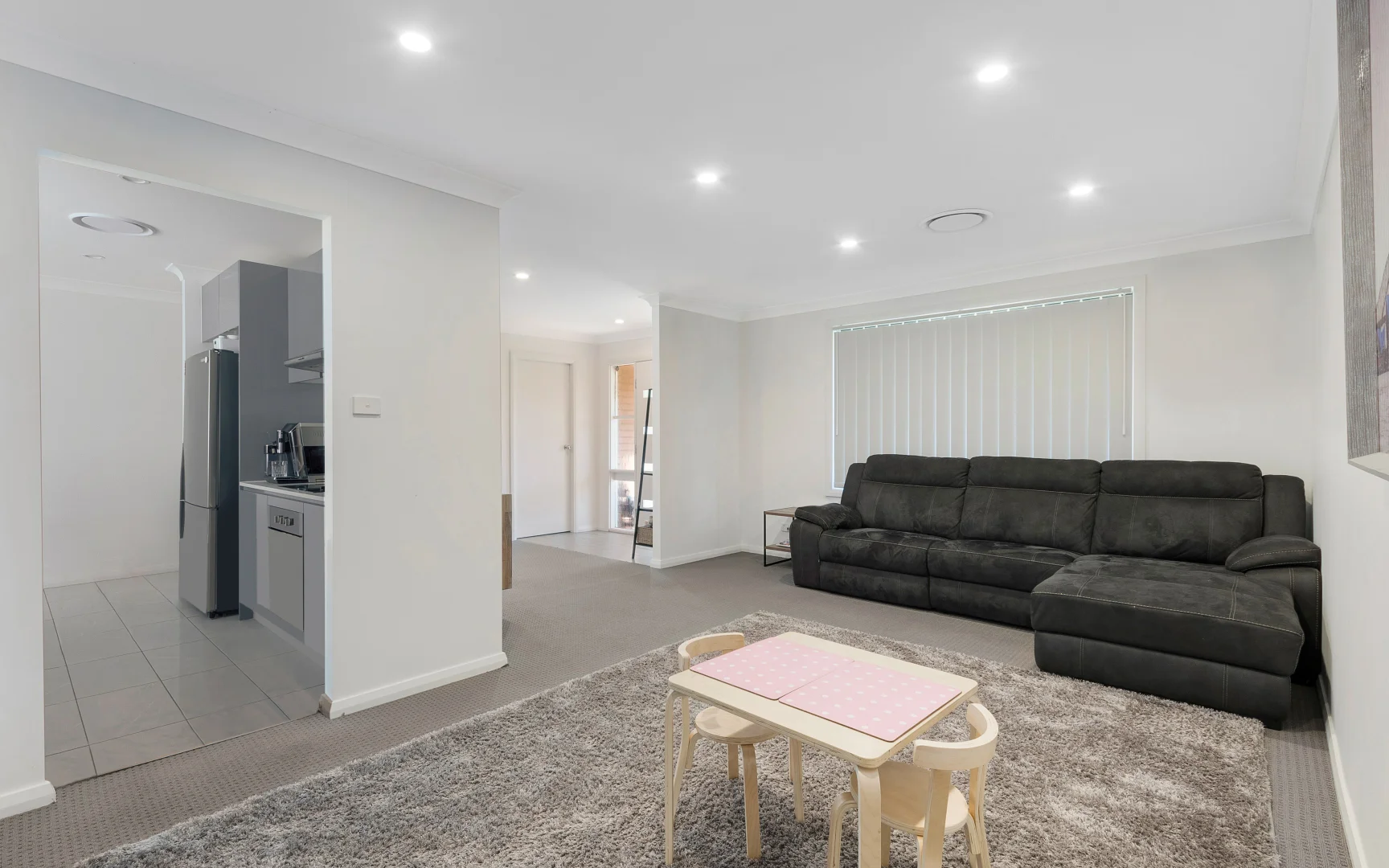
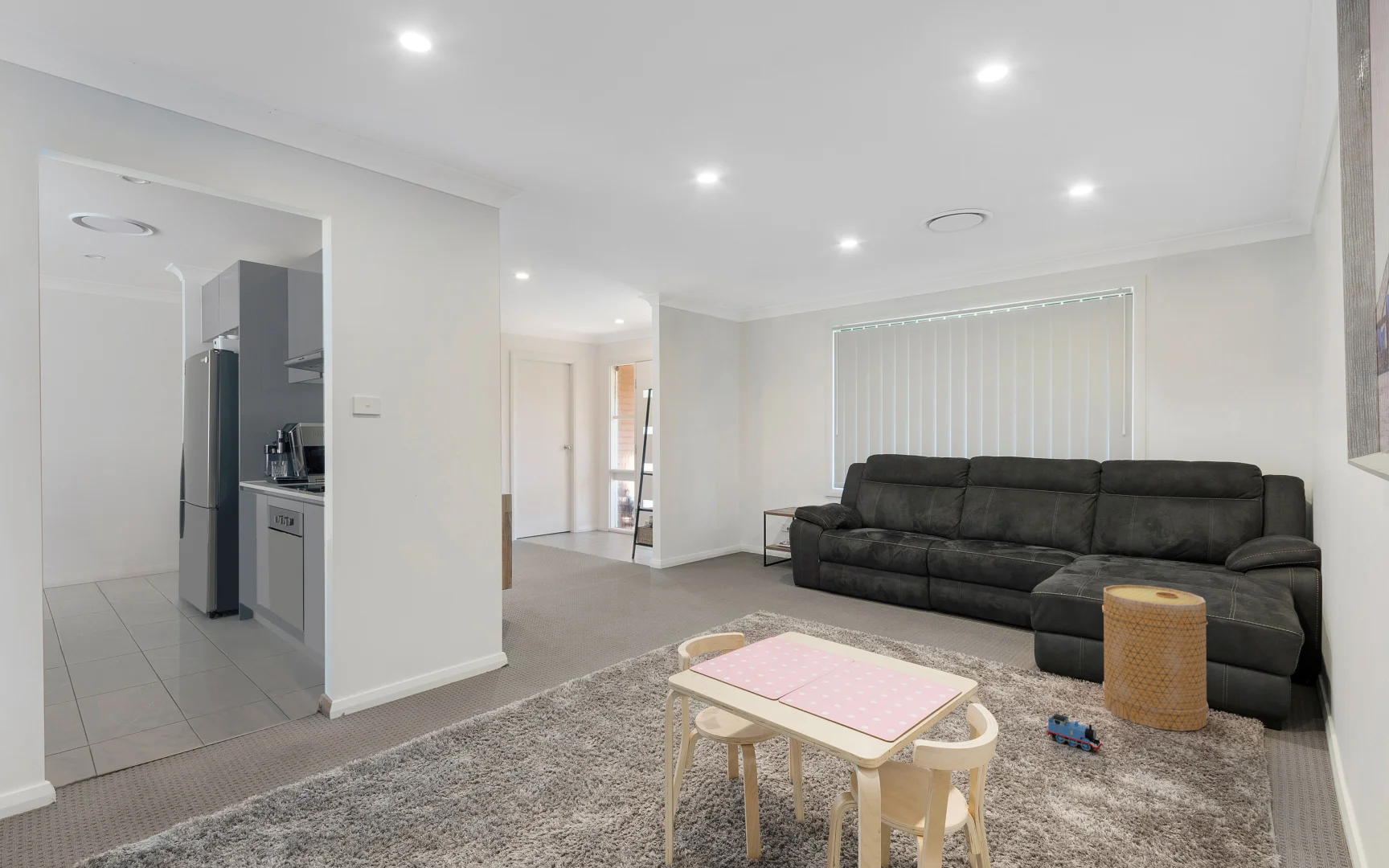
+ basket [1101,584,1209,732]
+ toy train [1046,713,1104,751]
